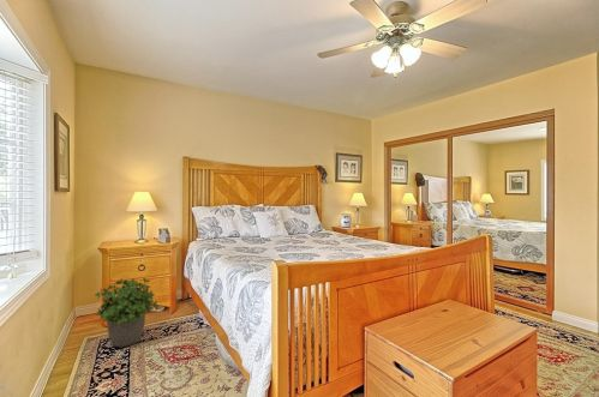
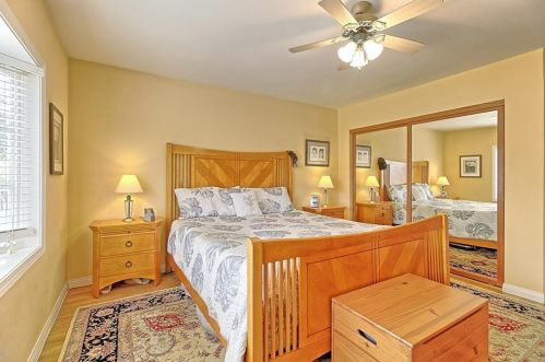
- potted plant [94,277,160,348]
